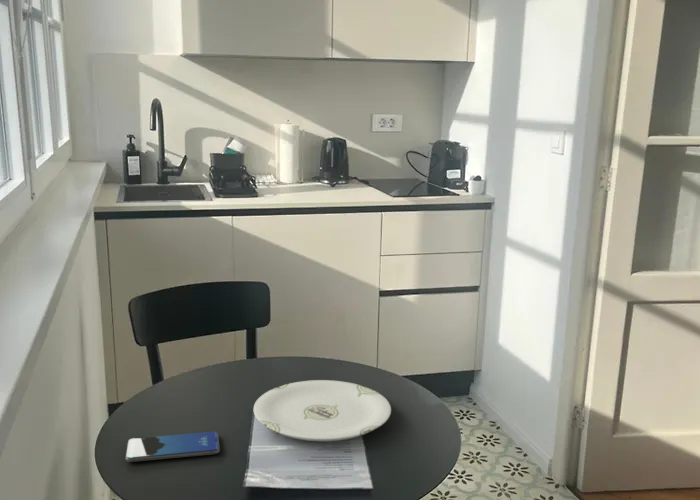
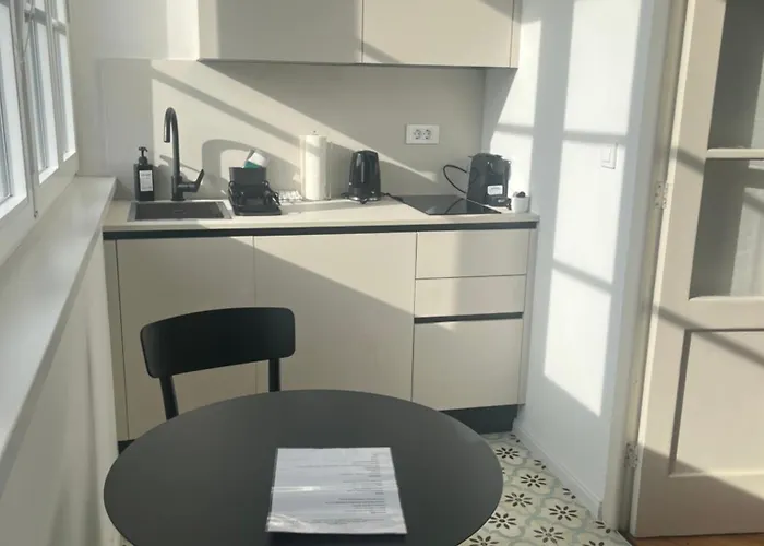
- smartphone [124,431,221,463]
- plate [253,379,392,442]
